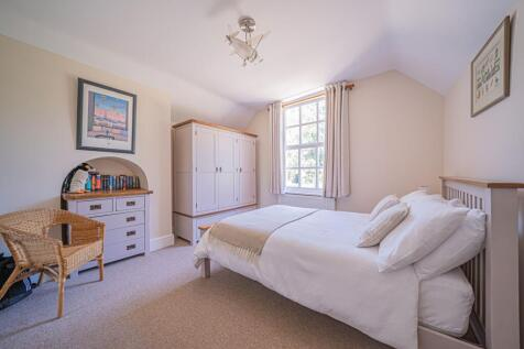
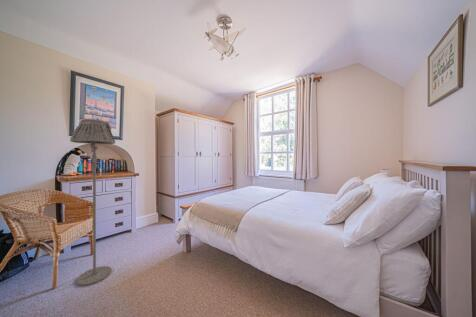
+ floor lamp [69,118,116,287]
